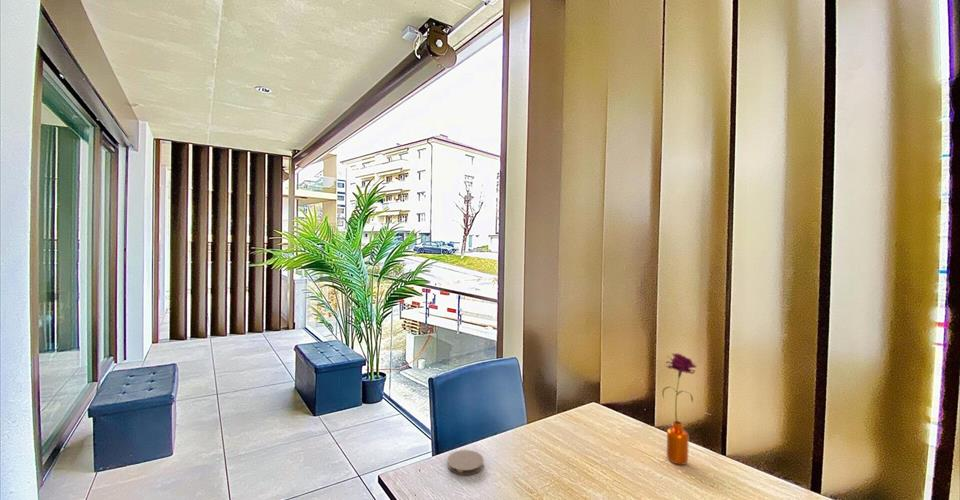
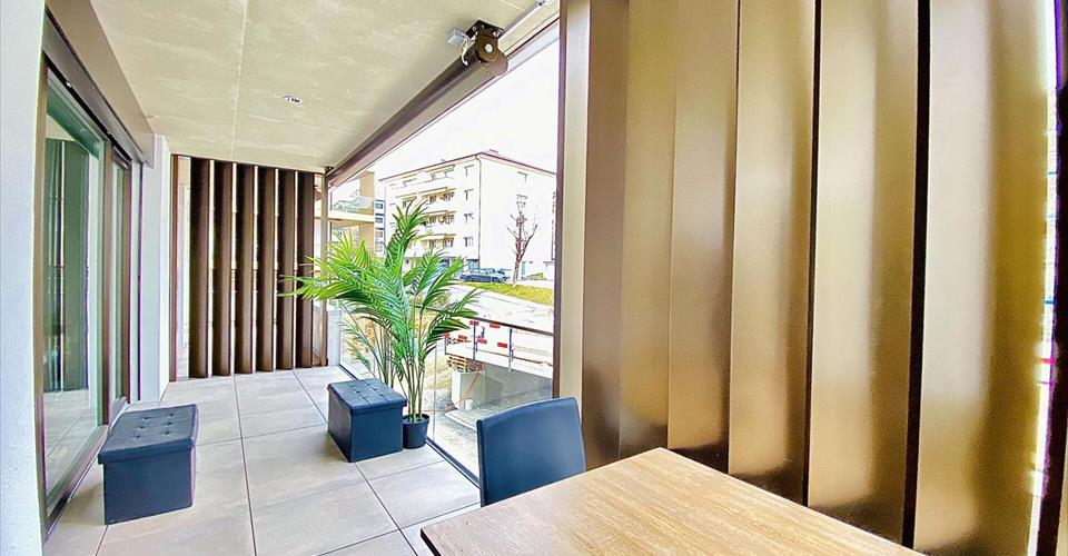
- flower [661,352,697,466]
- coaster [446,449,485,476]
